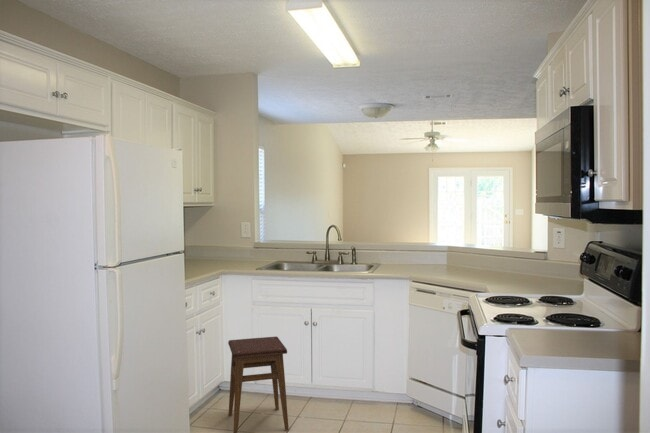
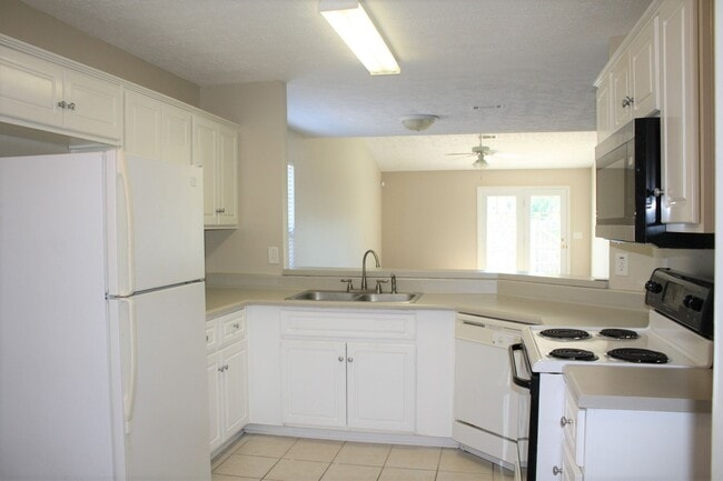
- stool [227,336,290,433]
